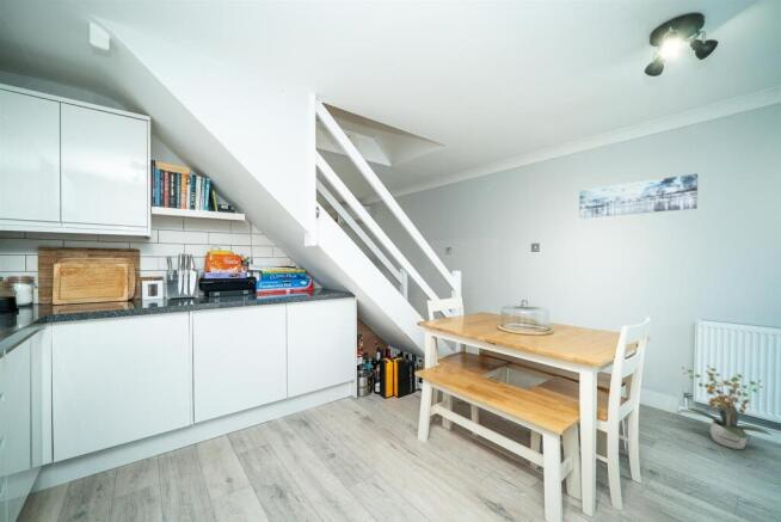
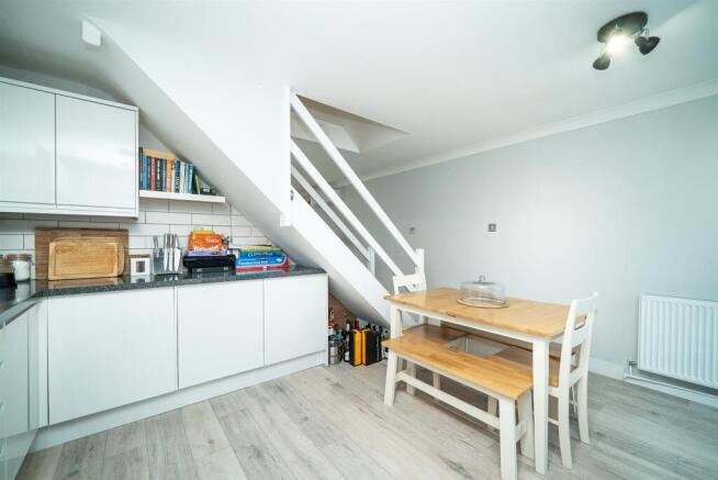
- potted plant [681,364,773,450]
- wall art [578,172,699,220]
